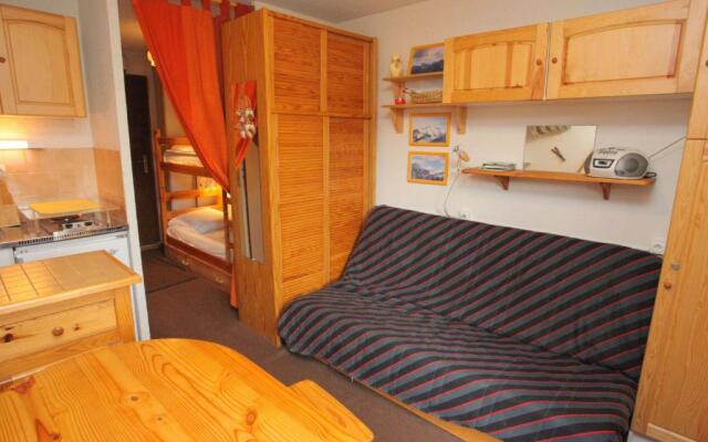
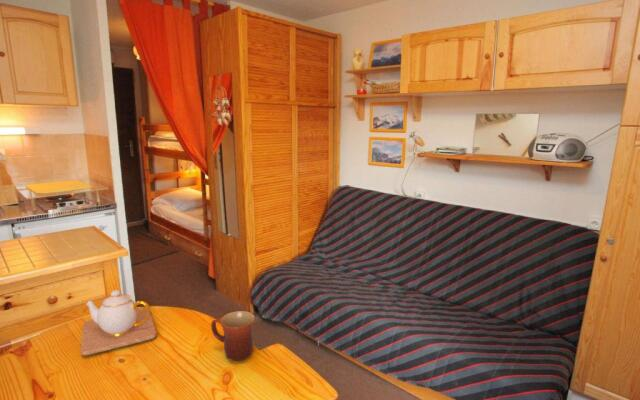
+ teapot [80,289,158,356]
+ mug [210,310,256,362]
